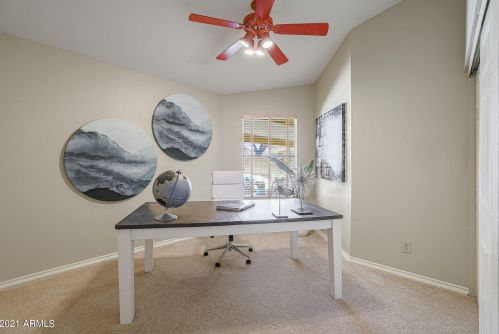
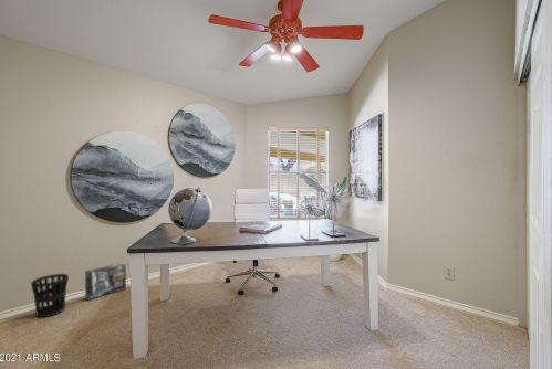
+ wastebasket [30,273,70,319]
+ box [84,262,127,302]
